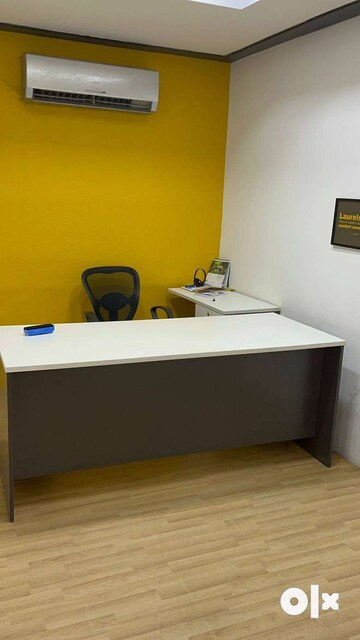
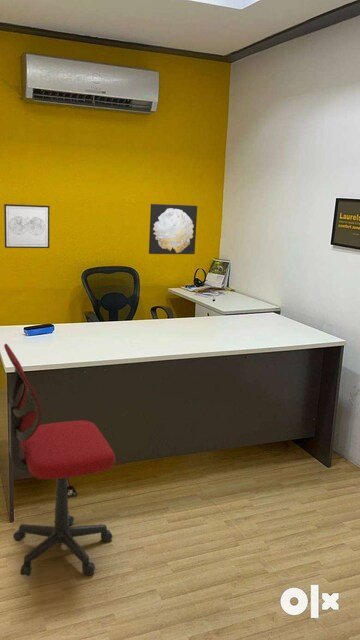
+ chair [3,343,116,577]
+ wall art [3,203,51,249]
+ wall art [148,203,198,255]
